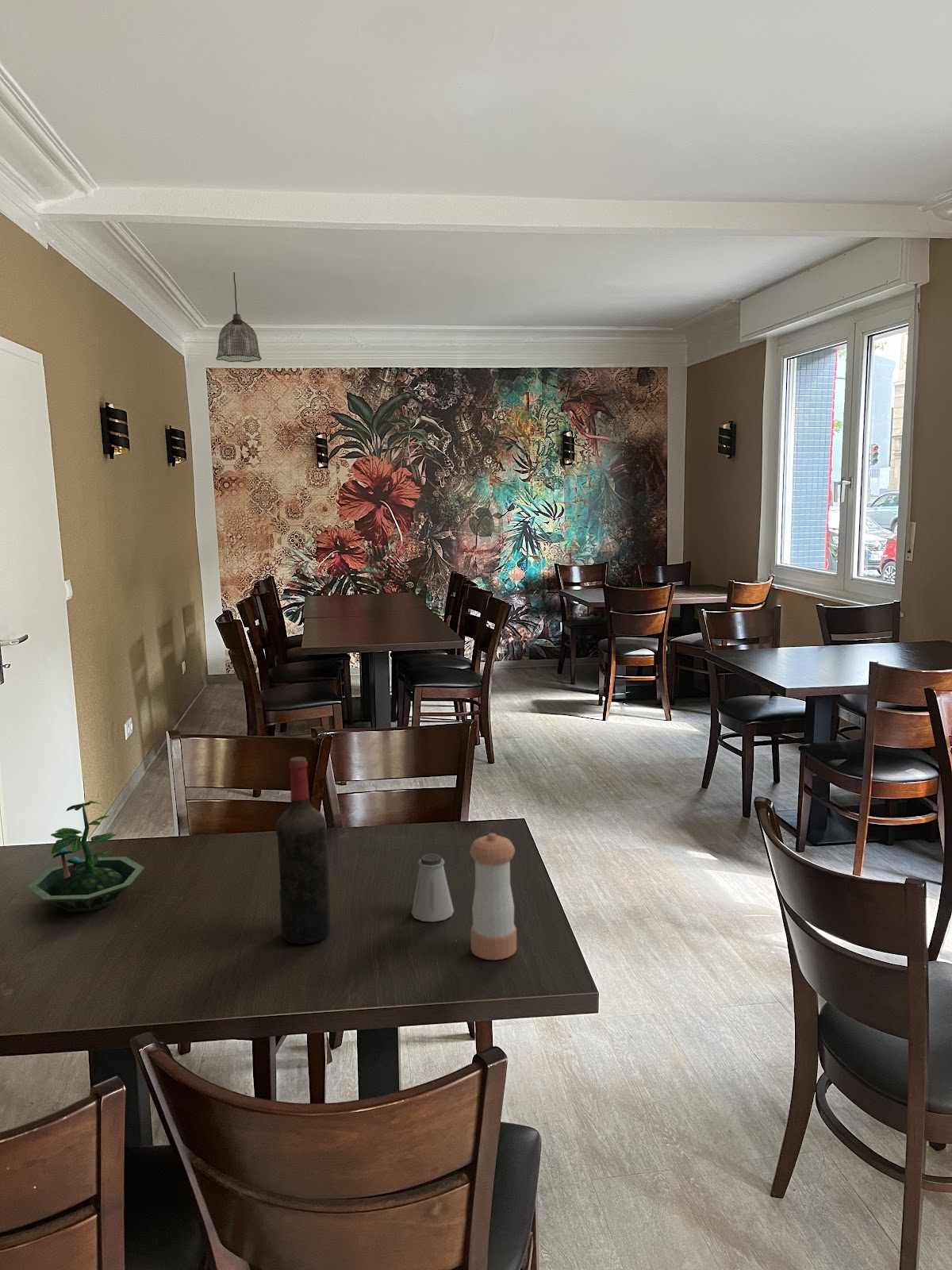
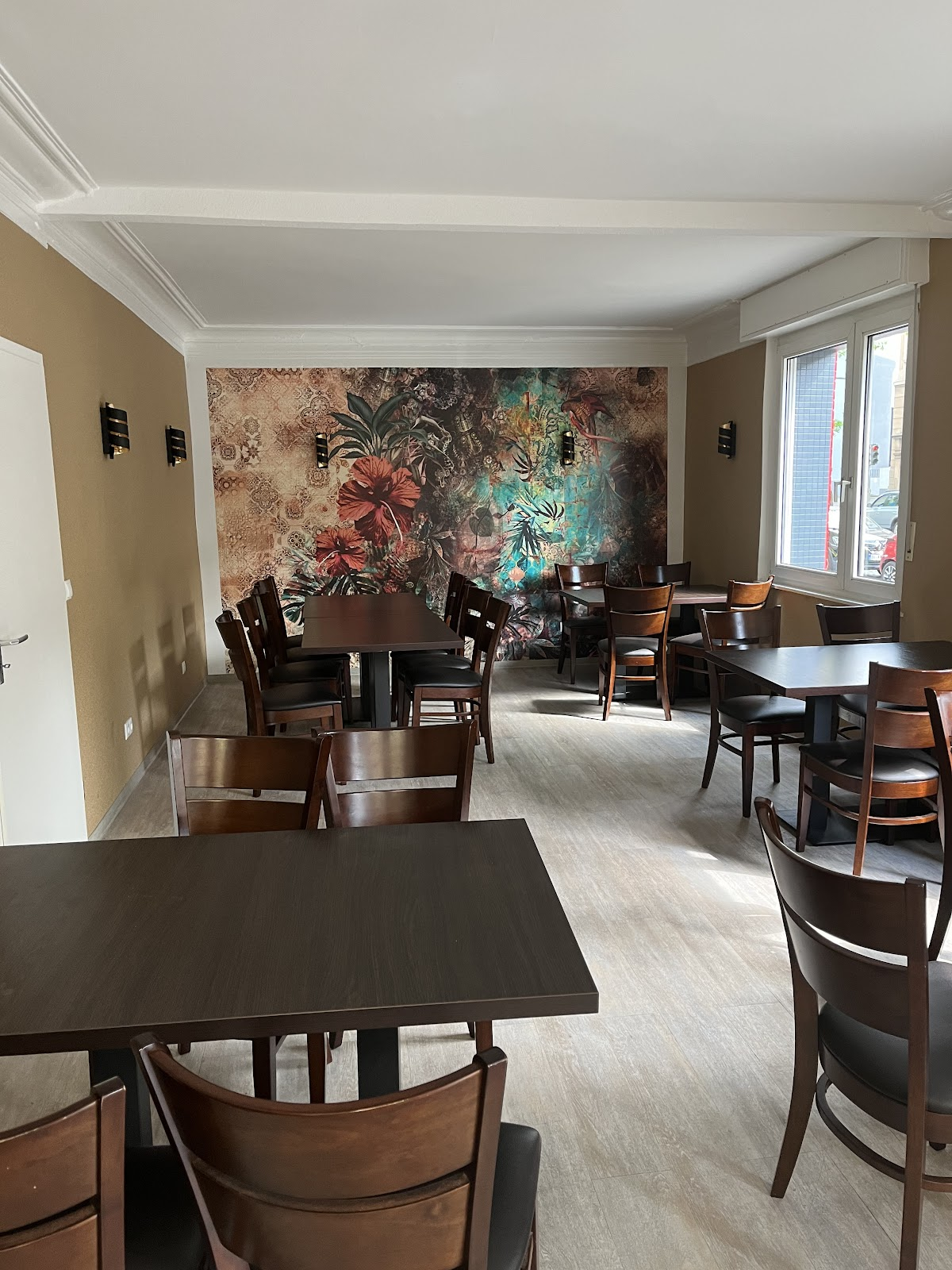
- saltshaker [411,852,455,922]
- wine bottle [275,756,332,945]
- pendant lamp [215,271,263,363]
- terrarium [26,800,145,913]
- pepper shaker [469,833,517,960]
